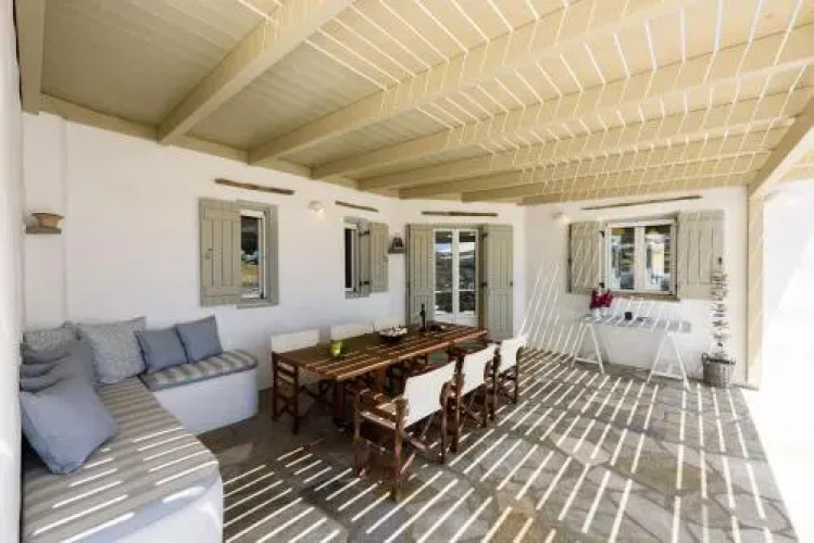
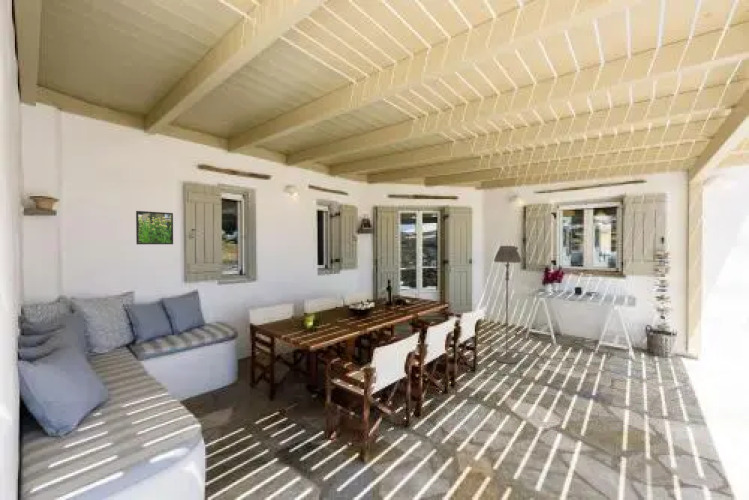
+ floor lamp [493,245,522,365]
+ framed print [135,210,174,245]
